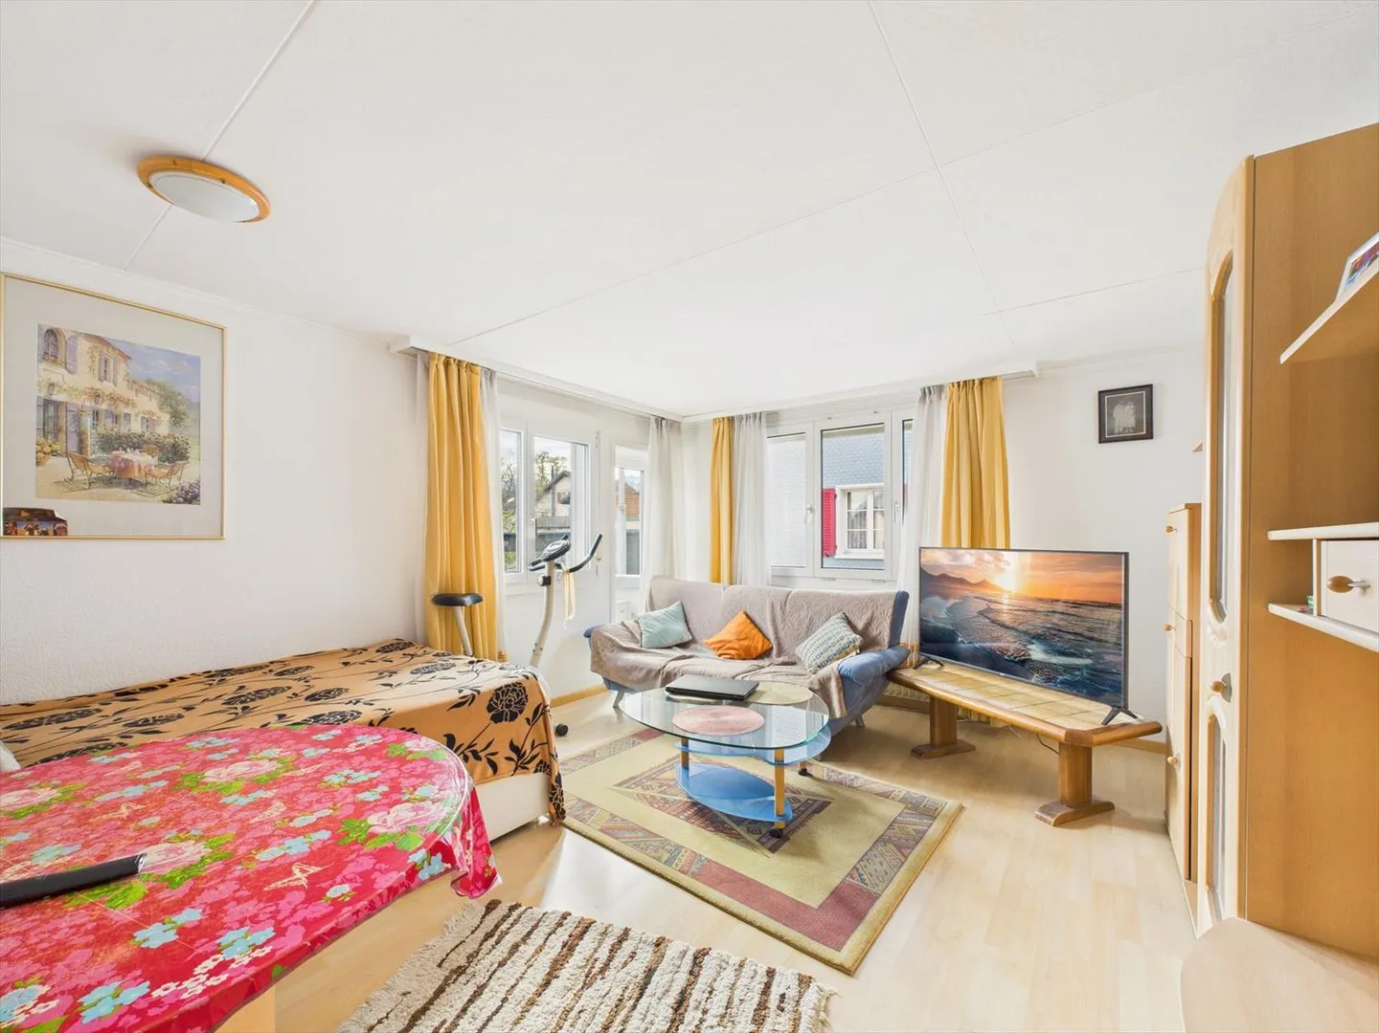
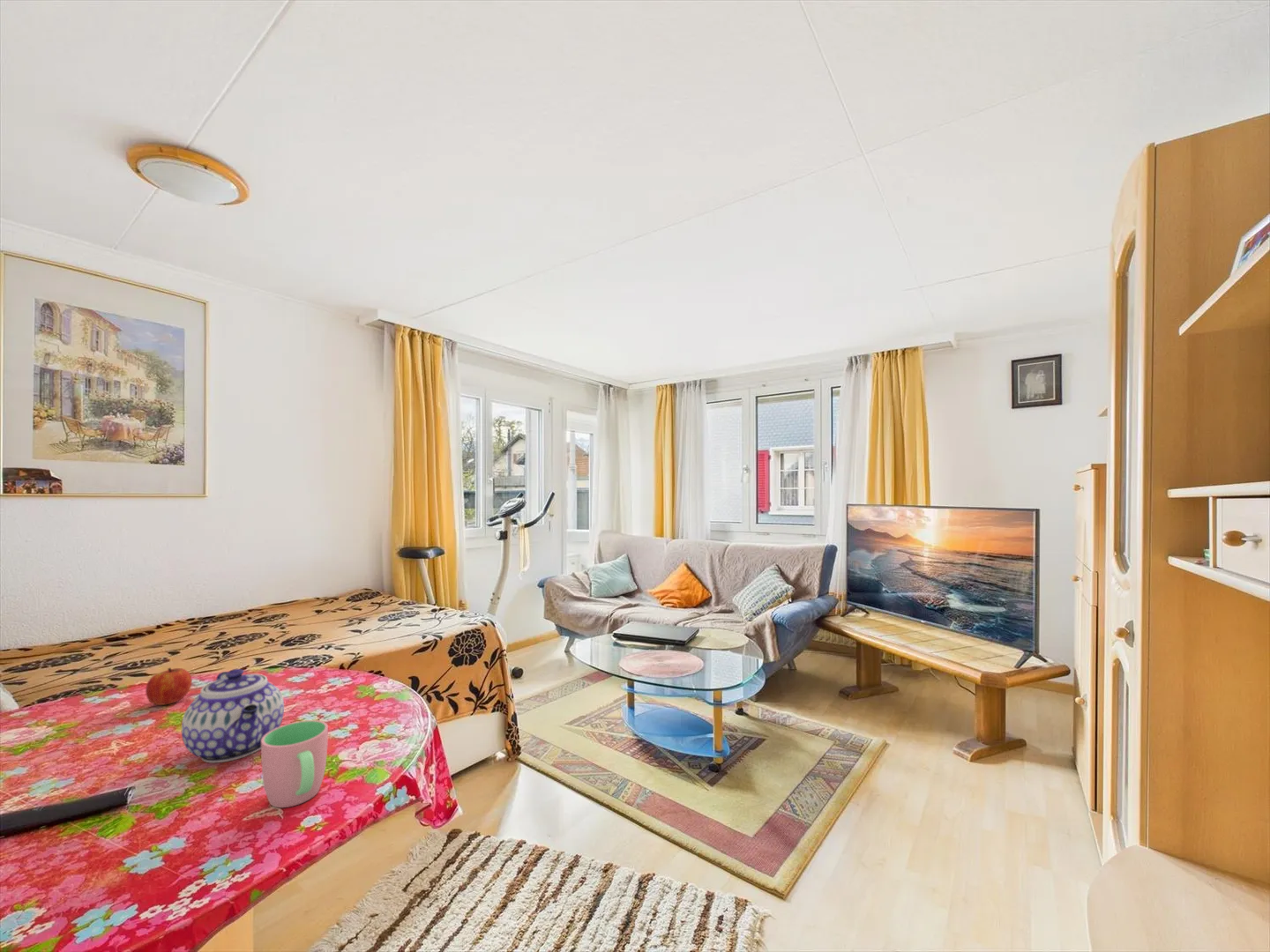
+ teapot [181,668,285,763]
+ cup [260,719,329,808]
+ fruit [145,667,193,706]
